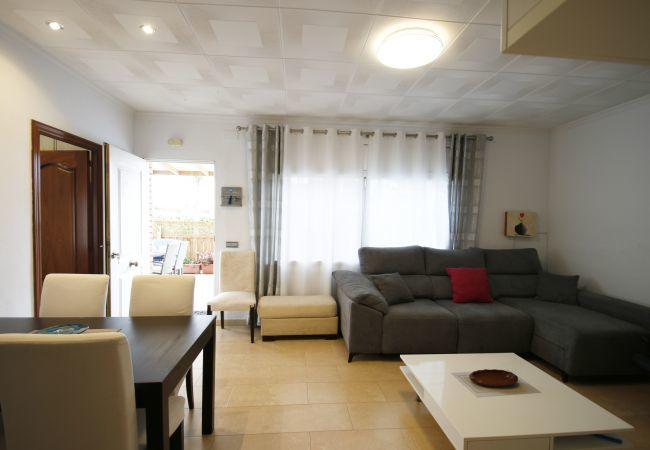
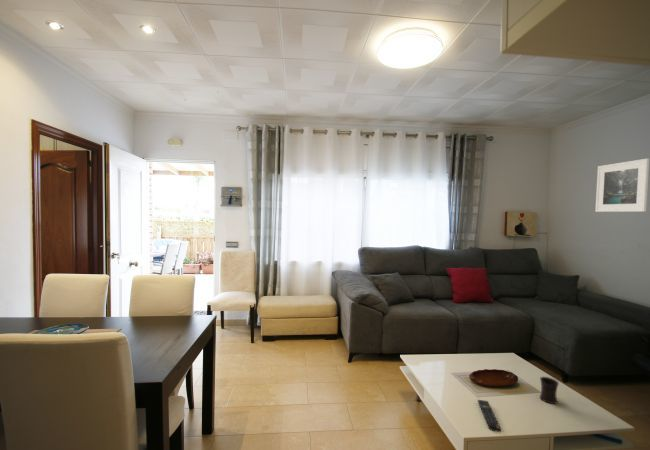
+ remote control [477,399,502,433]
+ mug [539,376,560,405]
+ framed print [594,158,650,213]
